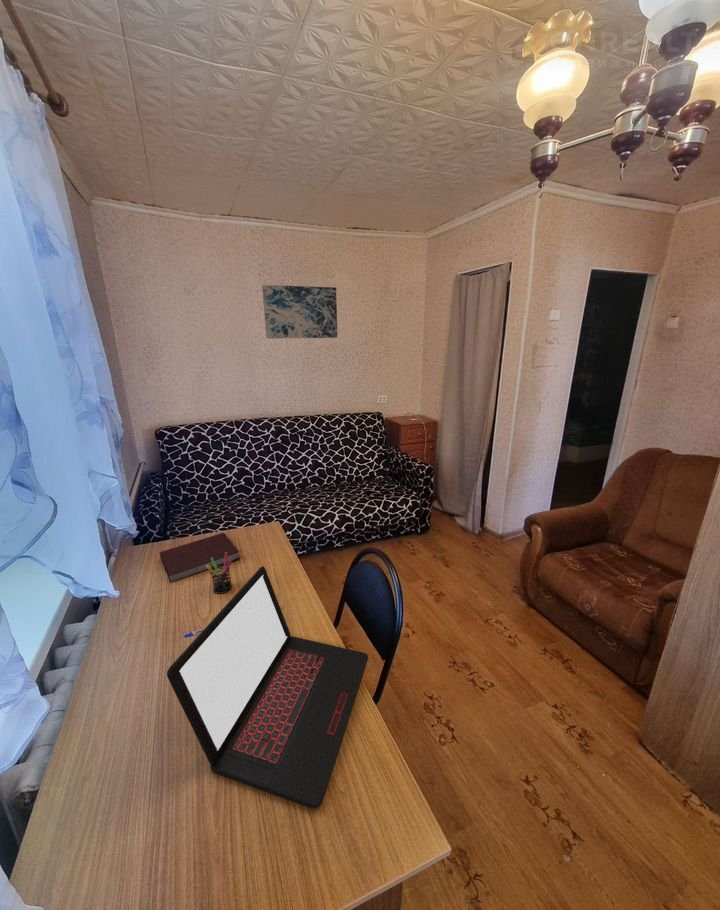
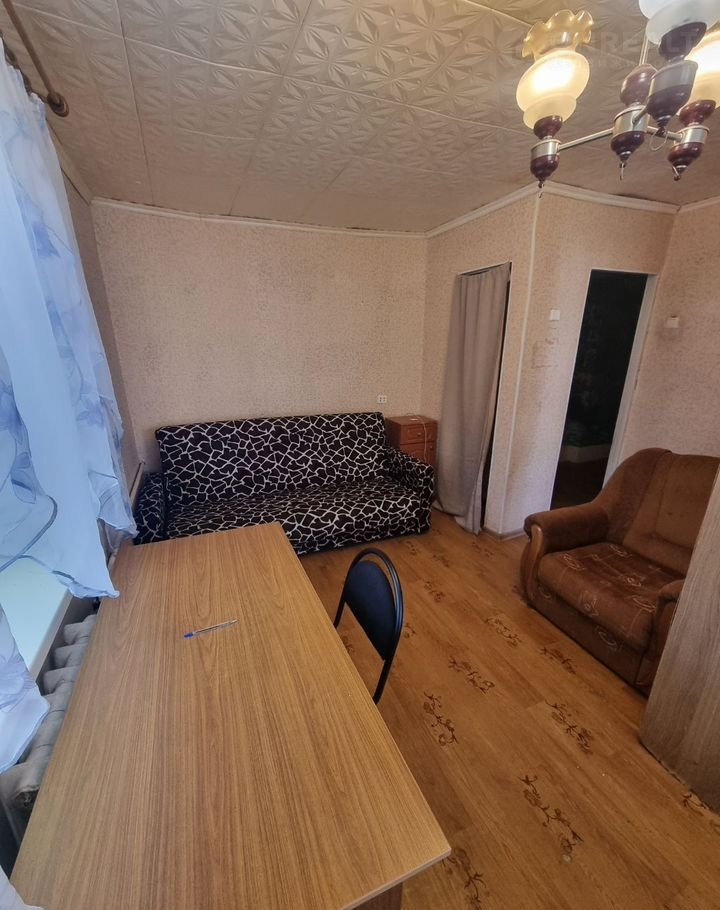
- wall art [261,284,338,340]
- pen holder [206,552,233,595]
- laptop [166,565,369,809]
- notebook [159,532,241,584]
